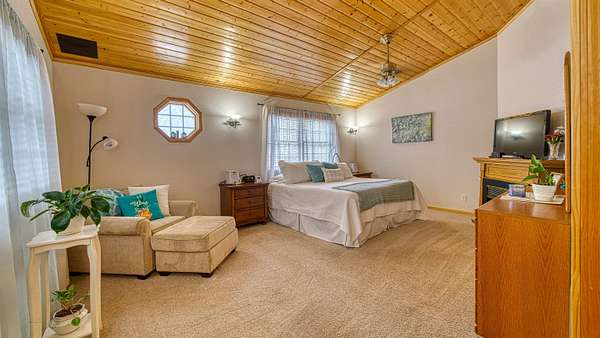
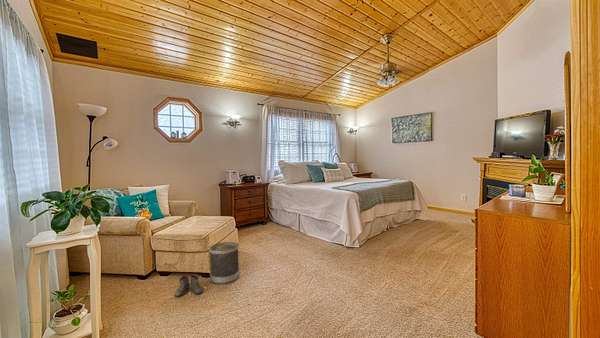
+ boots [174,273,204,298]
+ wastebasket [208,241,240,285]
